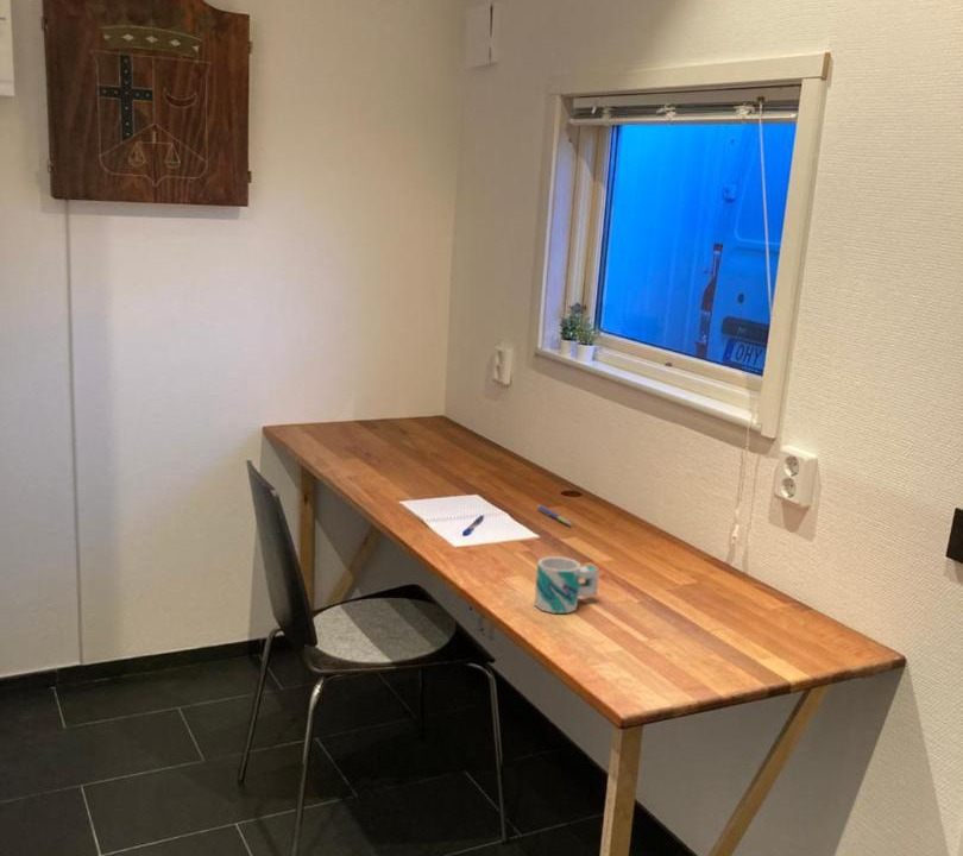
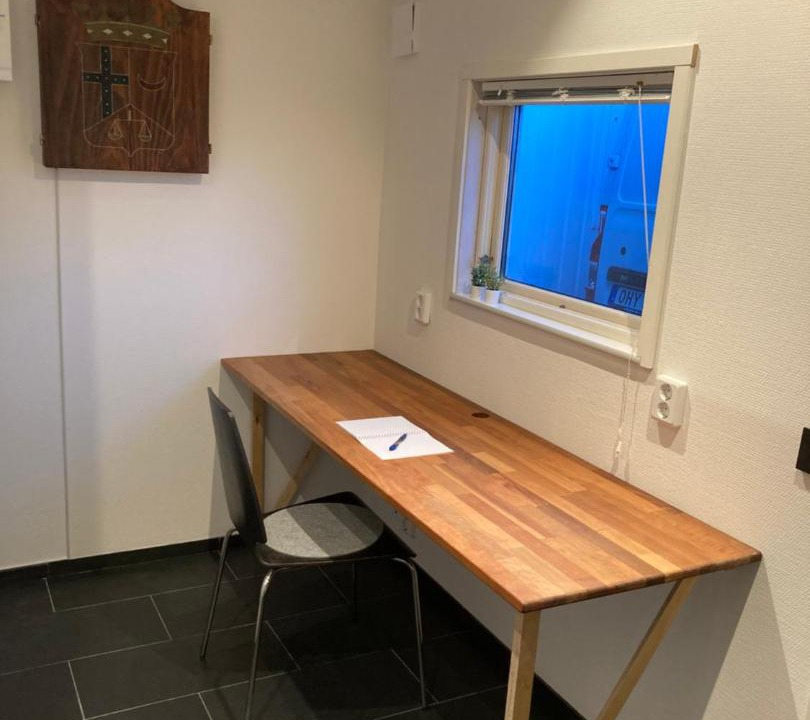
- mug [534,555,600,615]
- pen [536,504,573,527]
